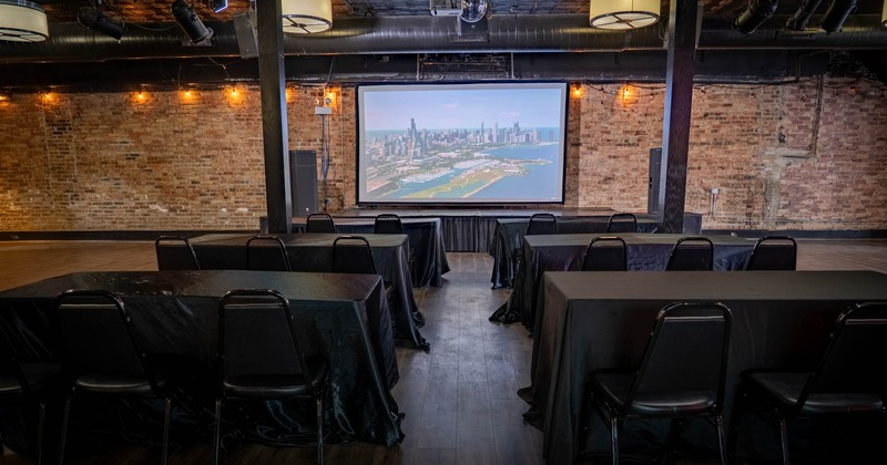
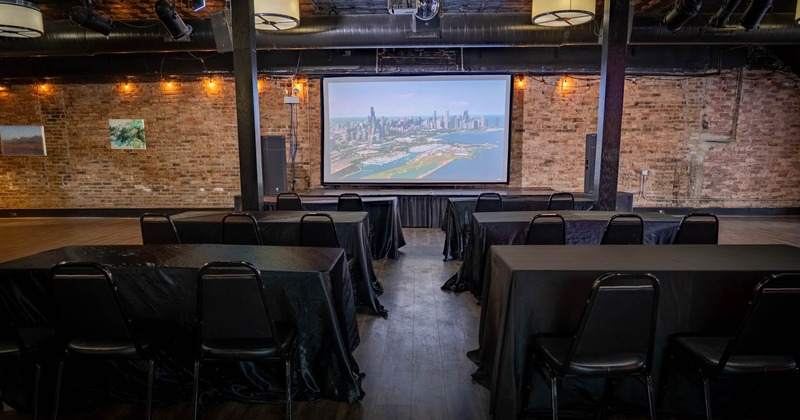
+ wall art [108,118,147,150]
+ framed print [0,125,47,156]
